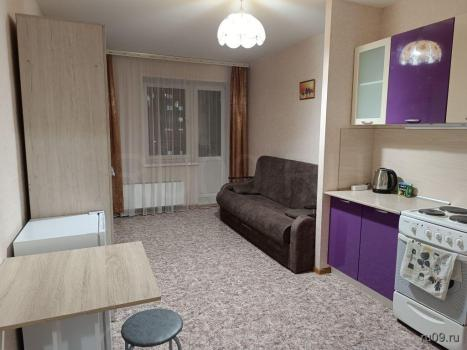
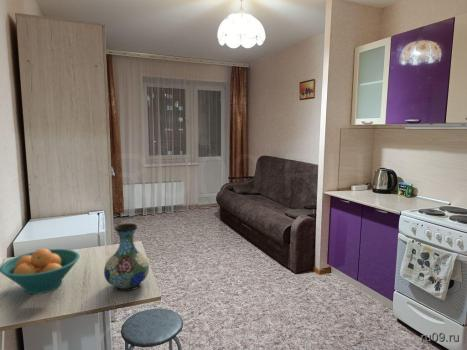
+ vase [103,223,150,292]
+ fruit bowl [0,248,81,295]
